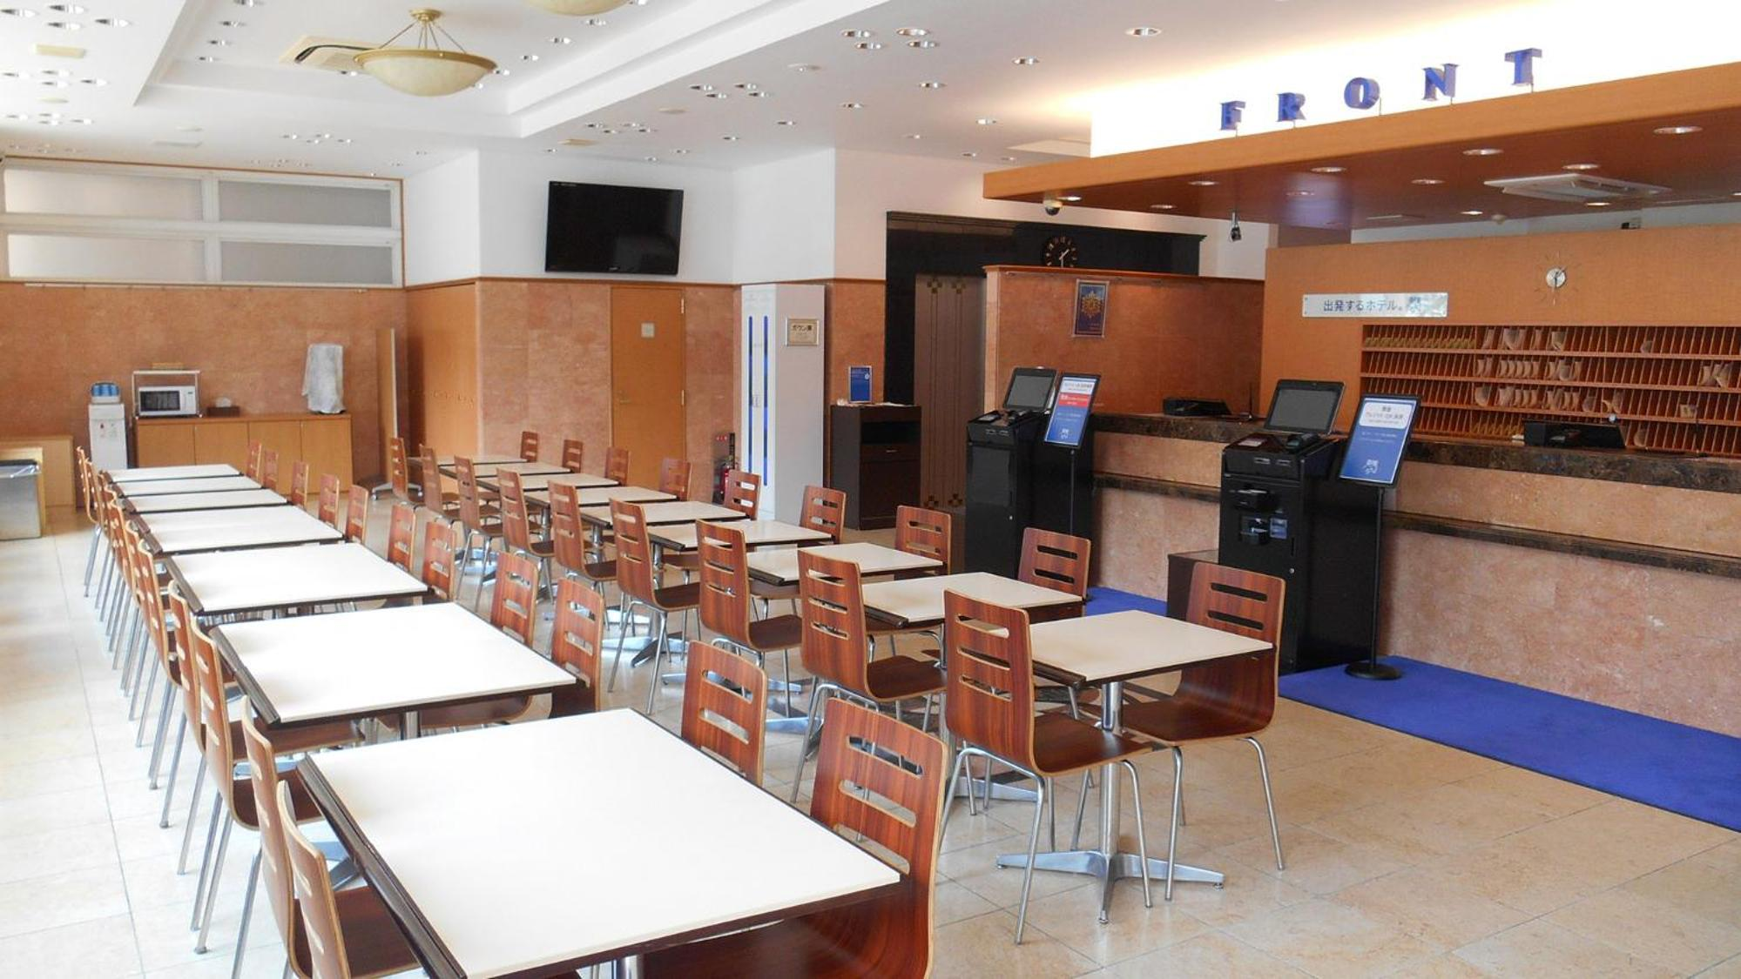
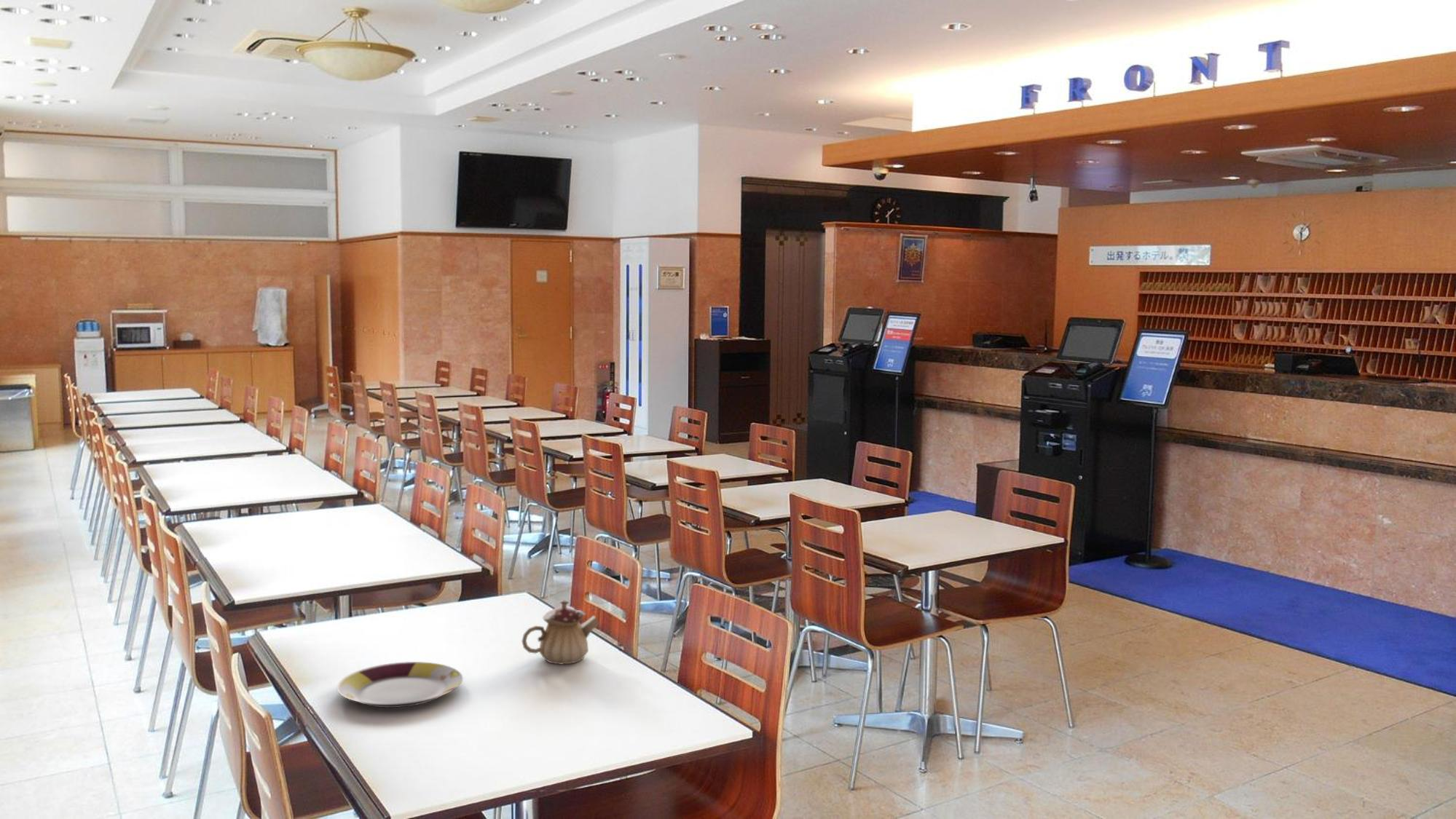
+ plate [336,661,464,708]
+ teapot [522,598,599,665]
